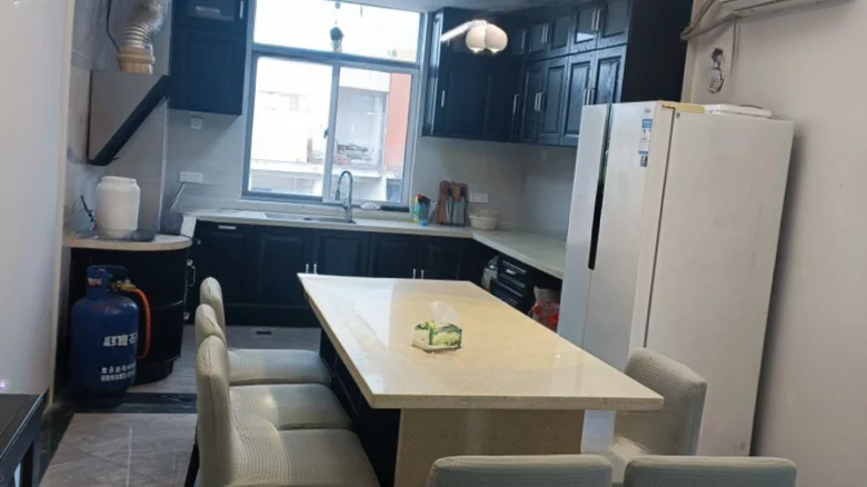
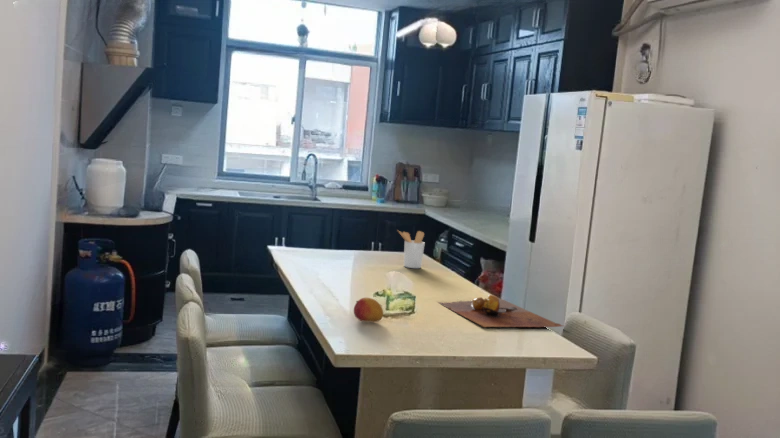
+ fruit [353,297,384,323]
+ utensil holder [396,229,426,269]
+ cutting board [436,294,564,328]
